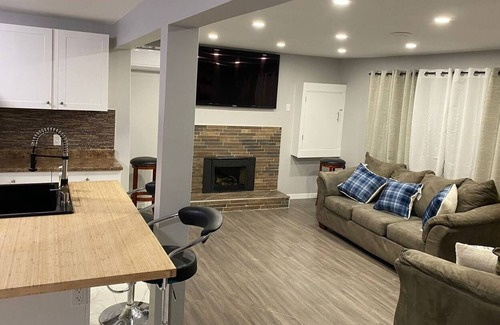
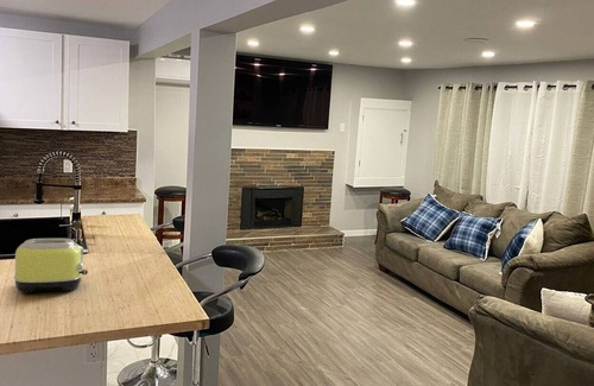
+ toaster [13,238,89,295]
